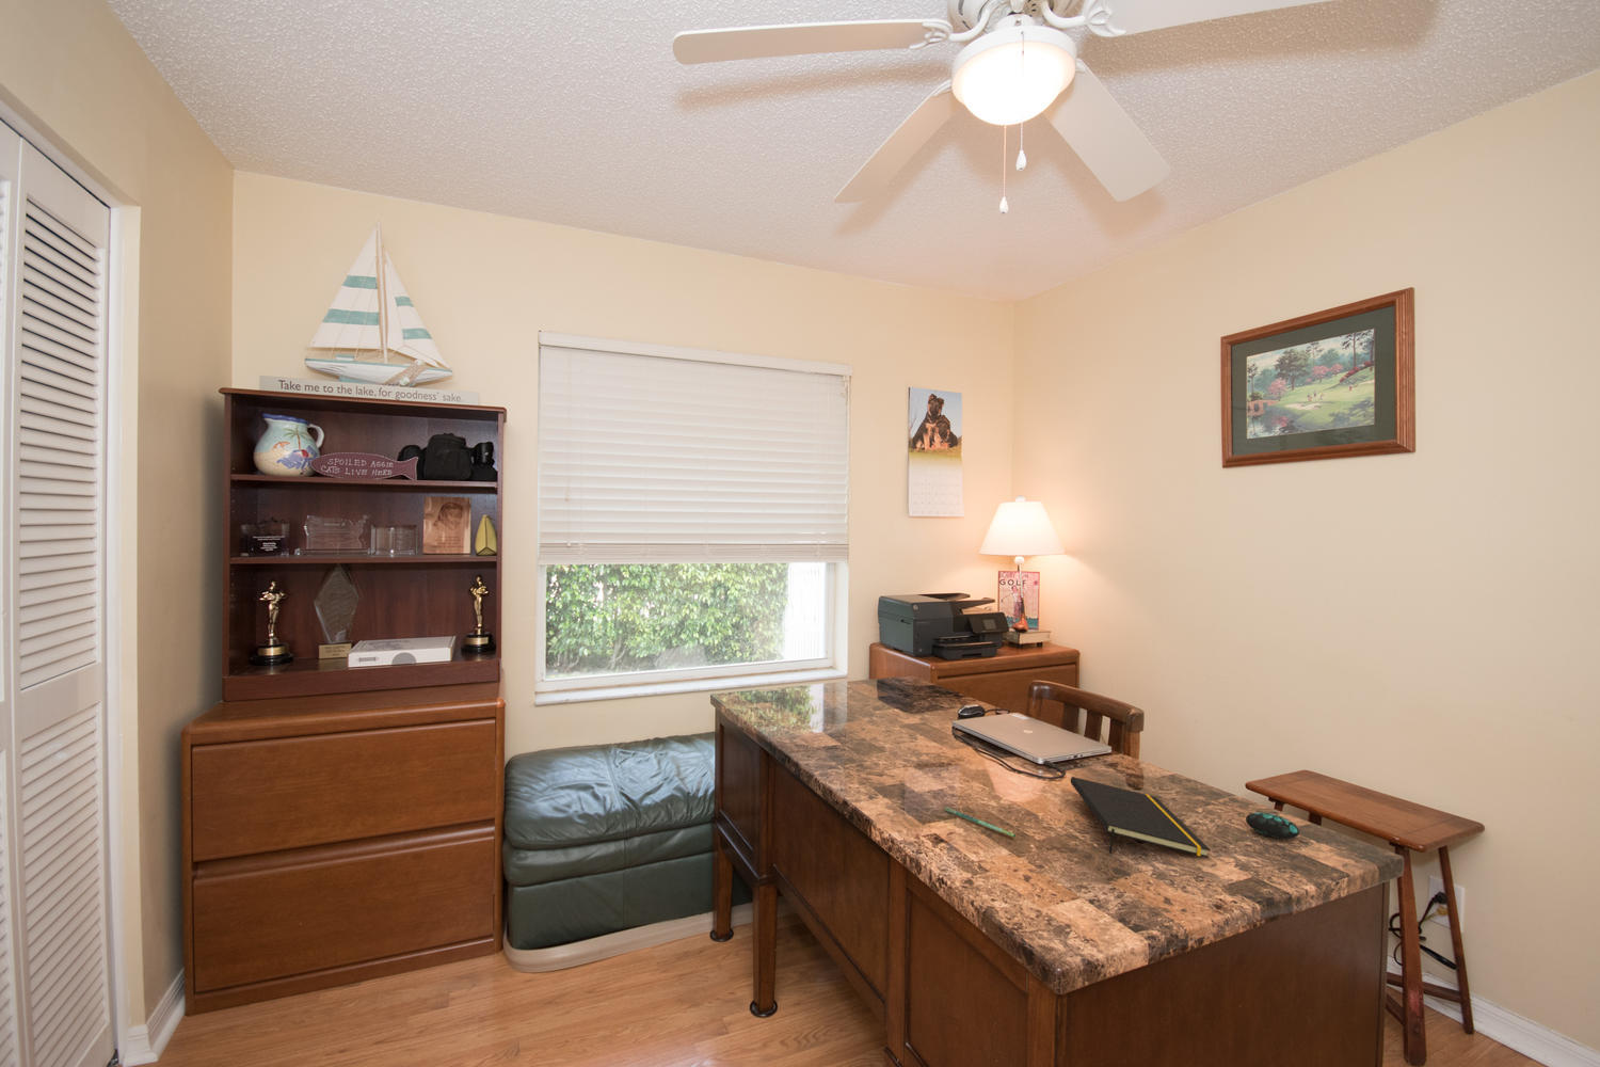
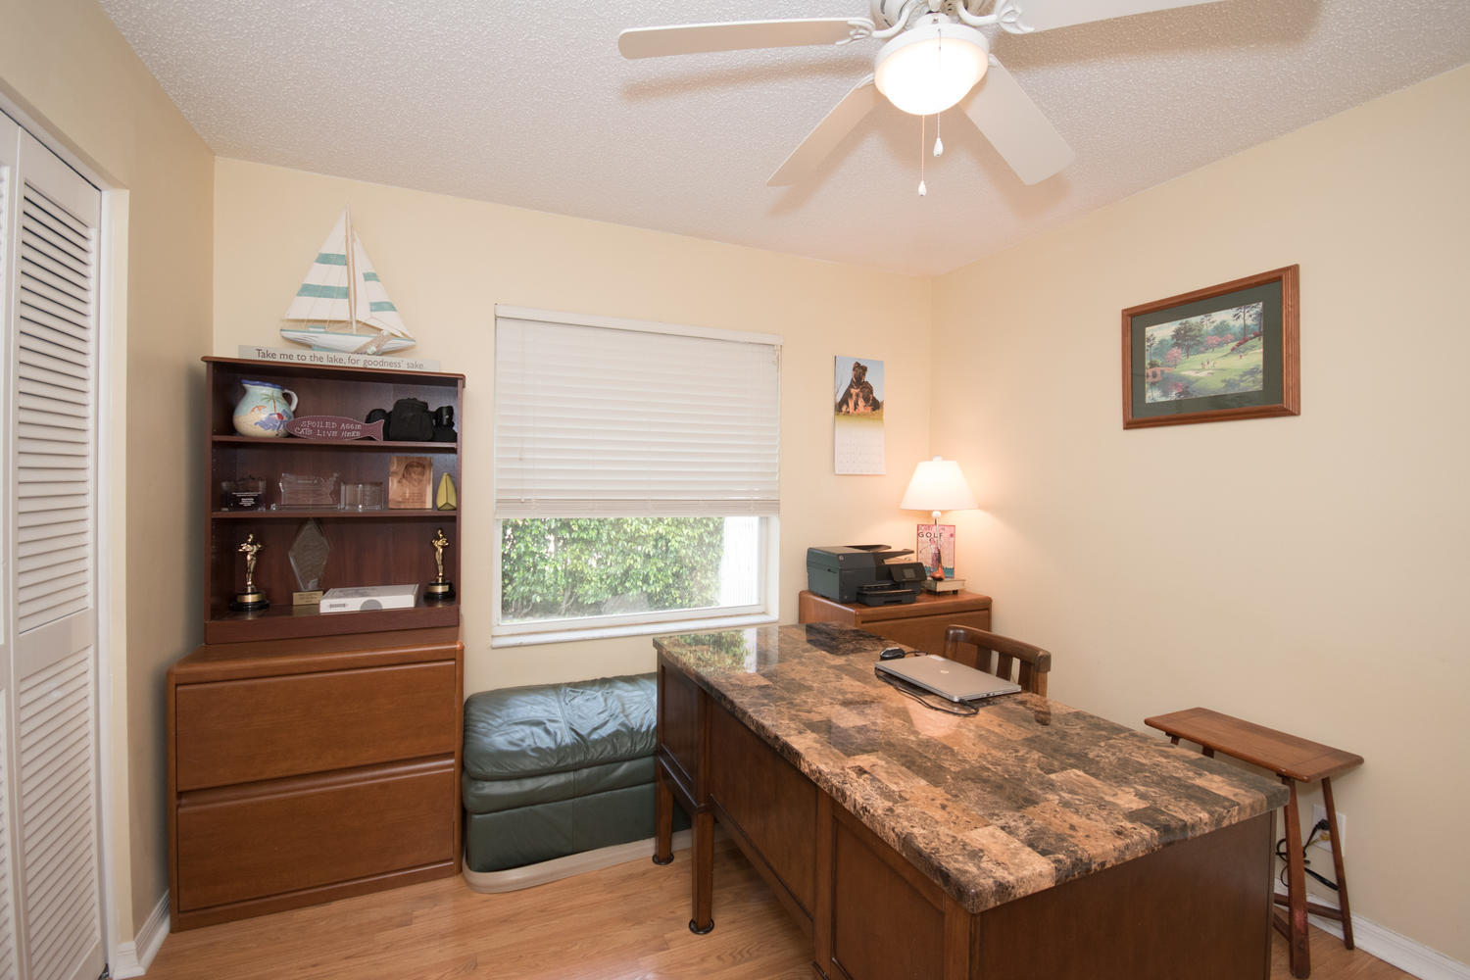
- notepad [1070,775,1212,859]
- decorative egg [1245,811,1300,840]
- pen [944,806,1017,838]
